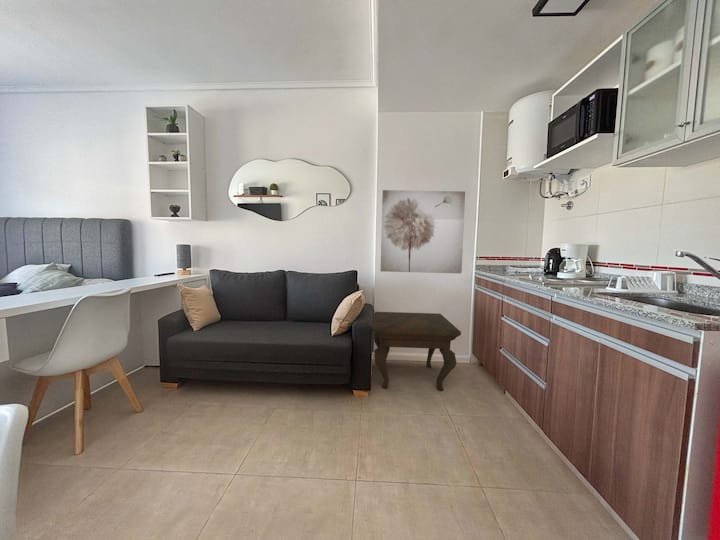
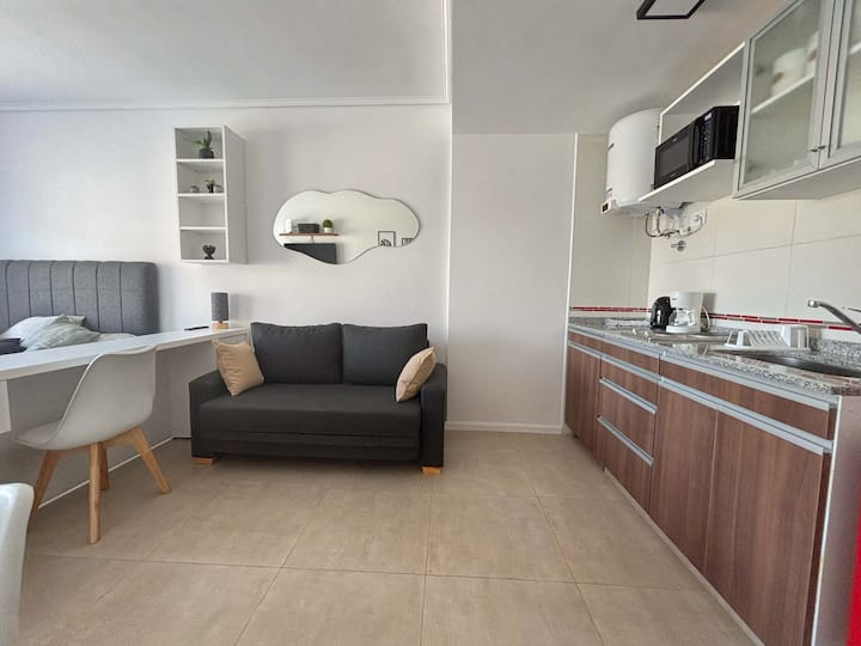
- wall art [380,189,466,274]
- side table [372,311,462,391]
